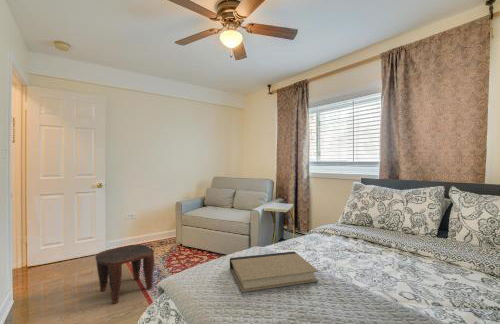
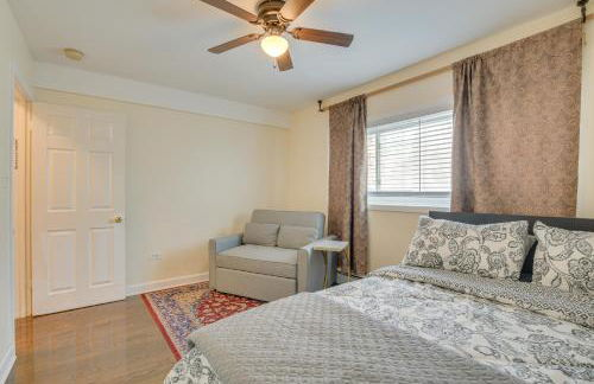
- book [229,250,319,293]
- stool [94,244,155,304]
